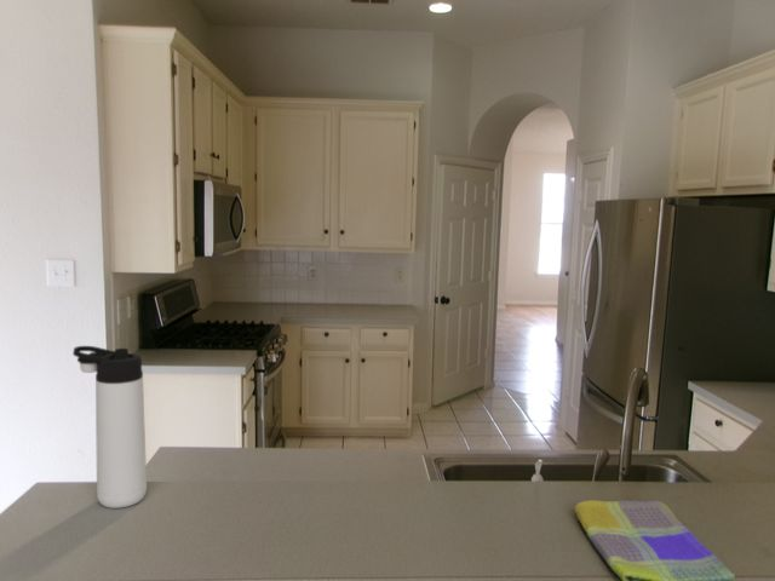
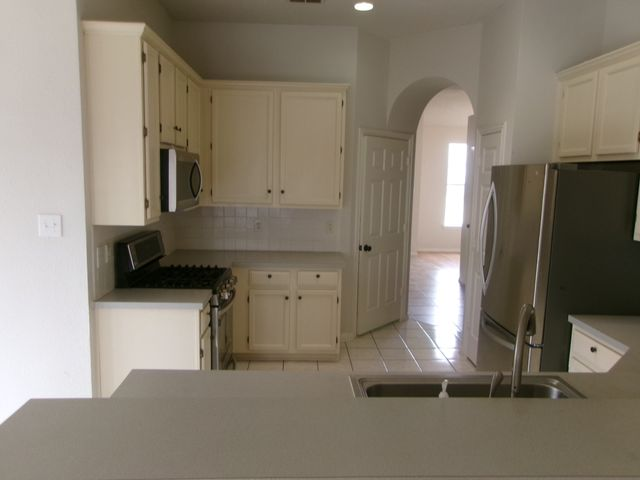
- dish towel [573,499,736,581]
- thermos bottle [71,345,148,510]
